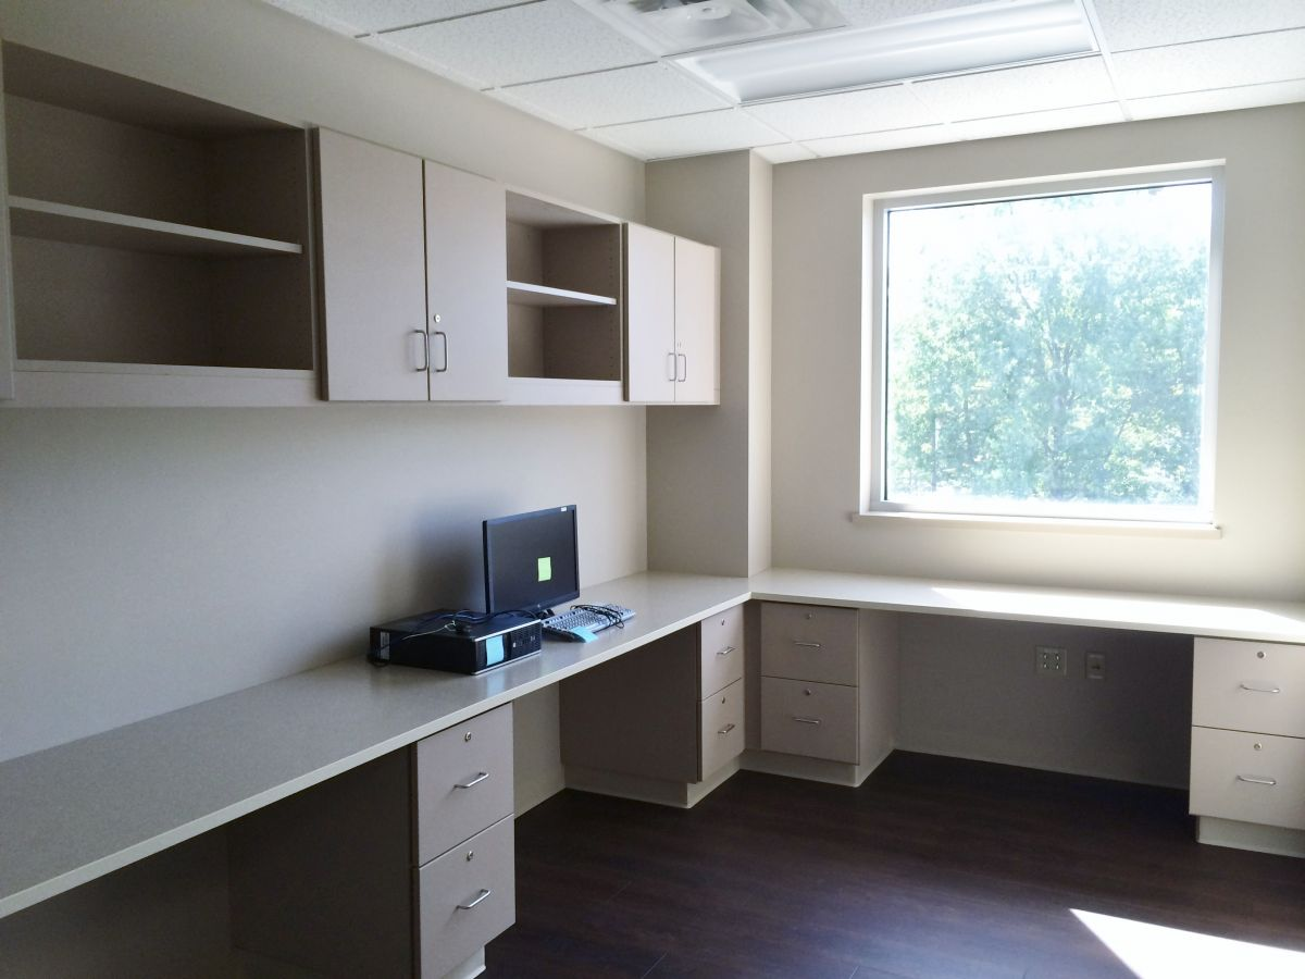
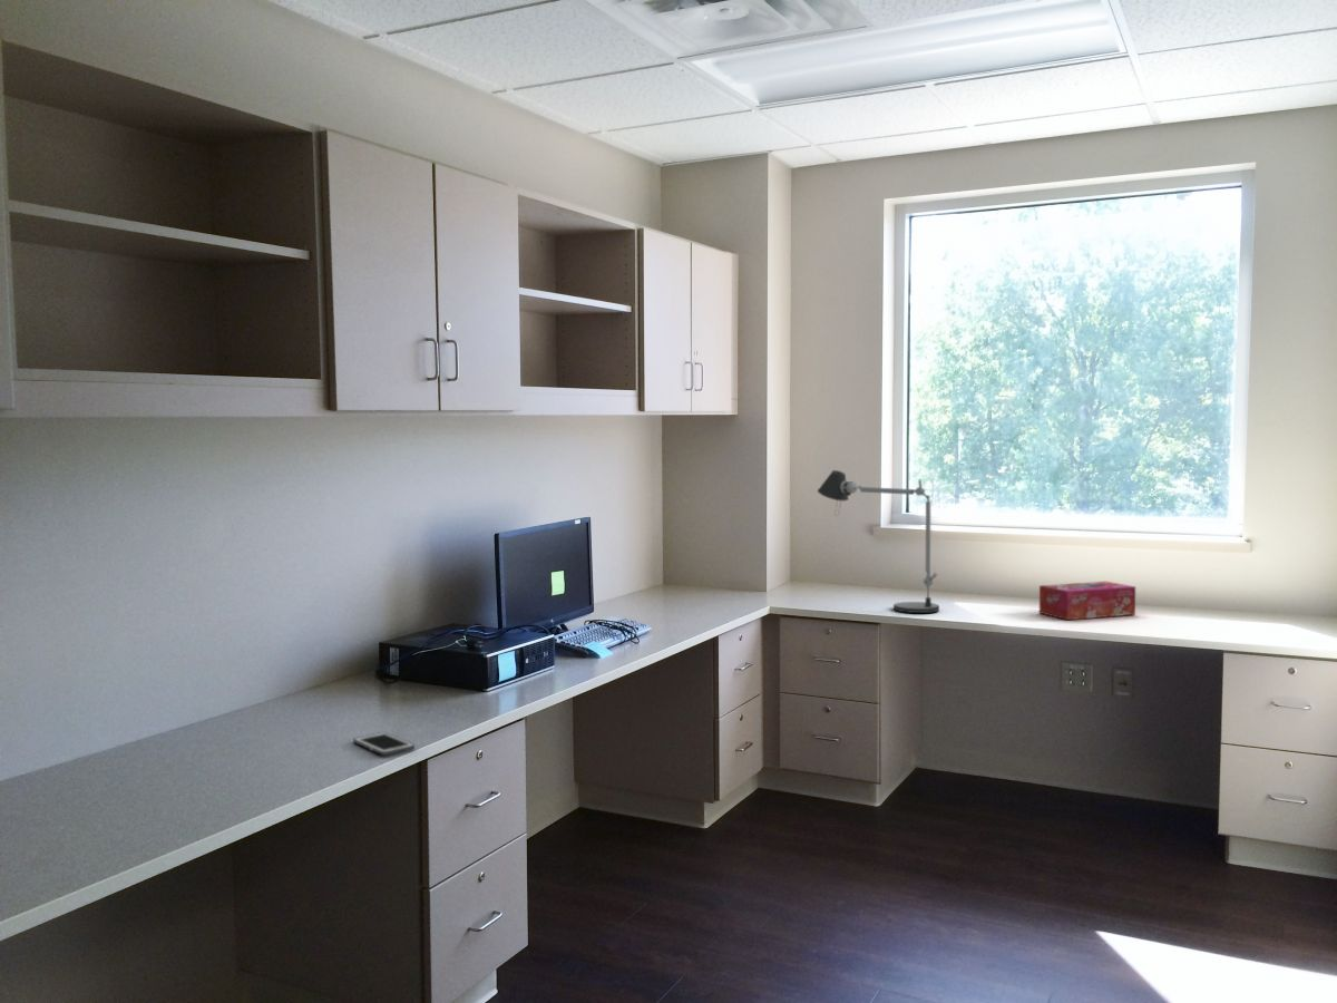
+ desk lamp [817,469,940,614]
+ cell phone [352,731,416,757]
+ tissue box [1038,581,1136,621]
